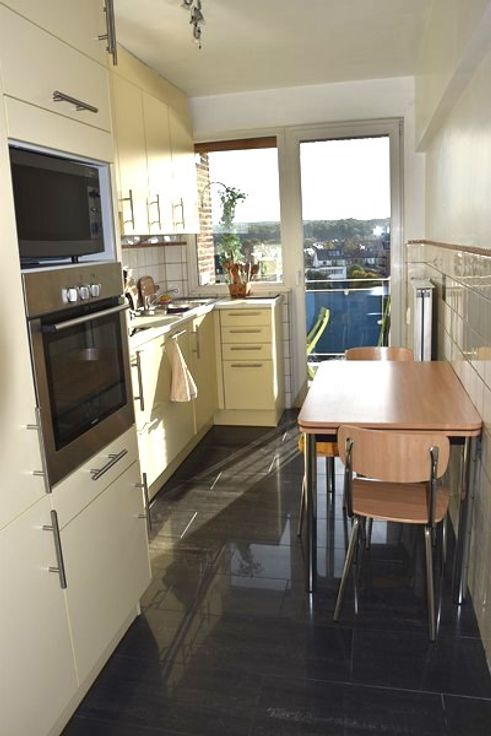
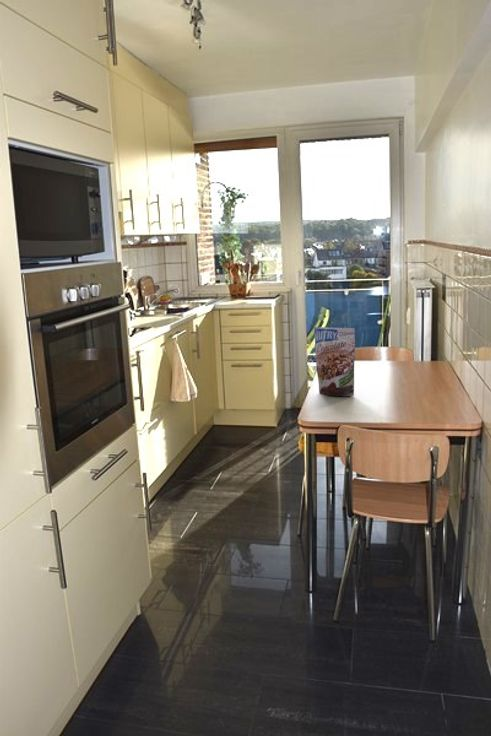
+ granola pouch [313,326,356,398]
